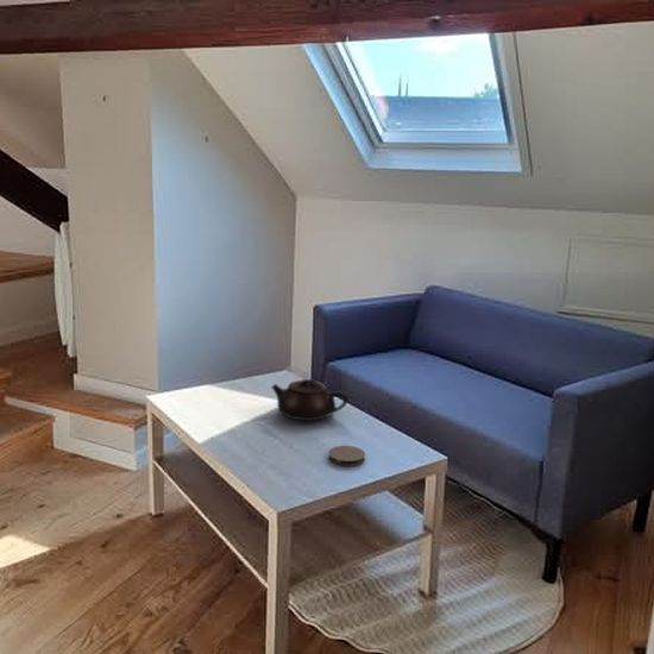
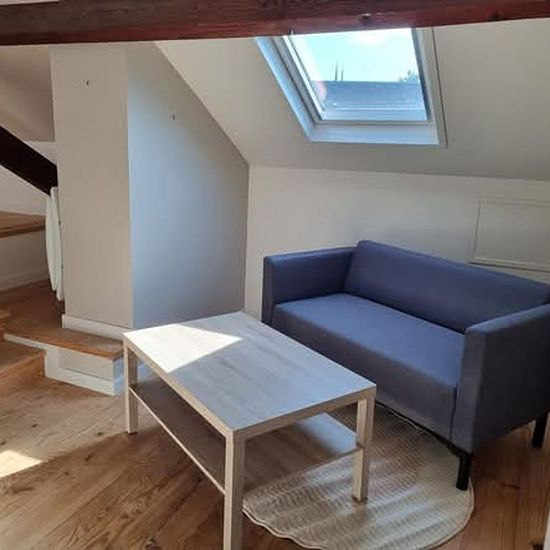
- teapot [270,378,350,421]
- coaster [327,445,366,467]
